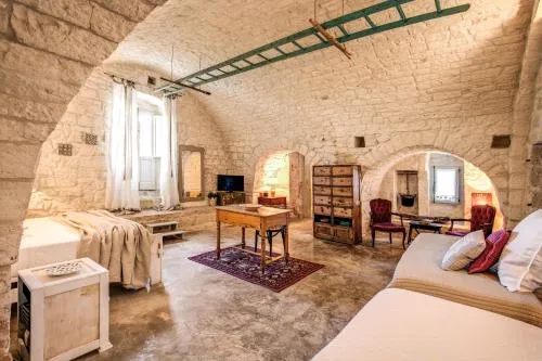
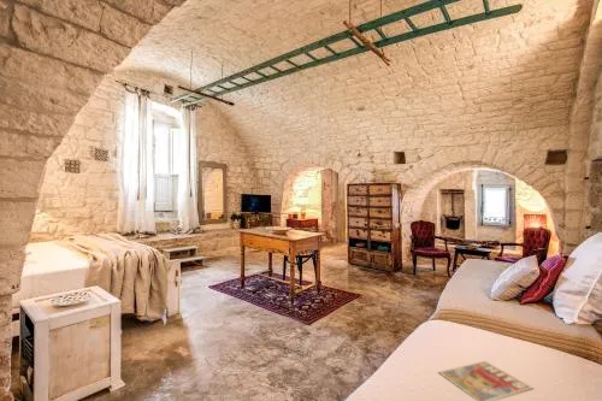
+ magazine [437,360,533,401]
